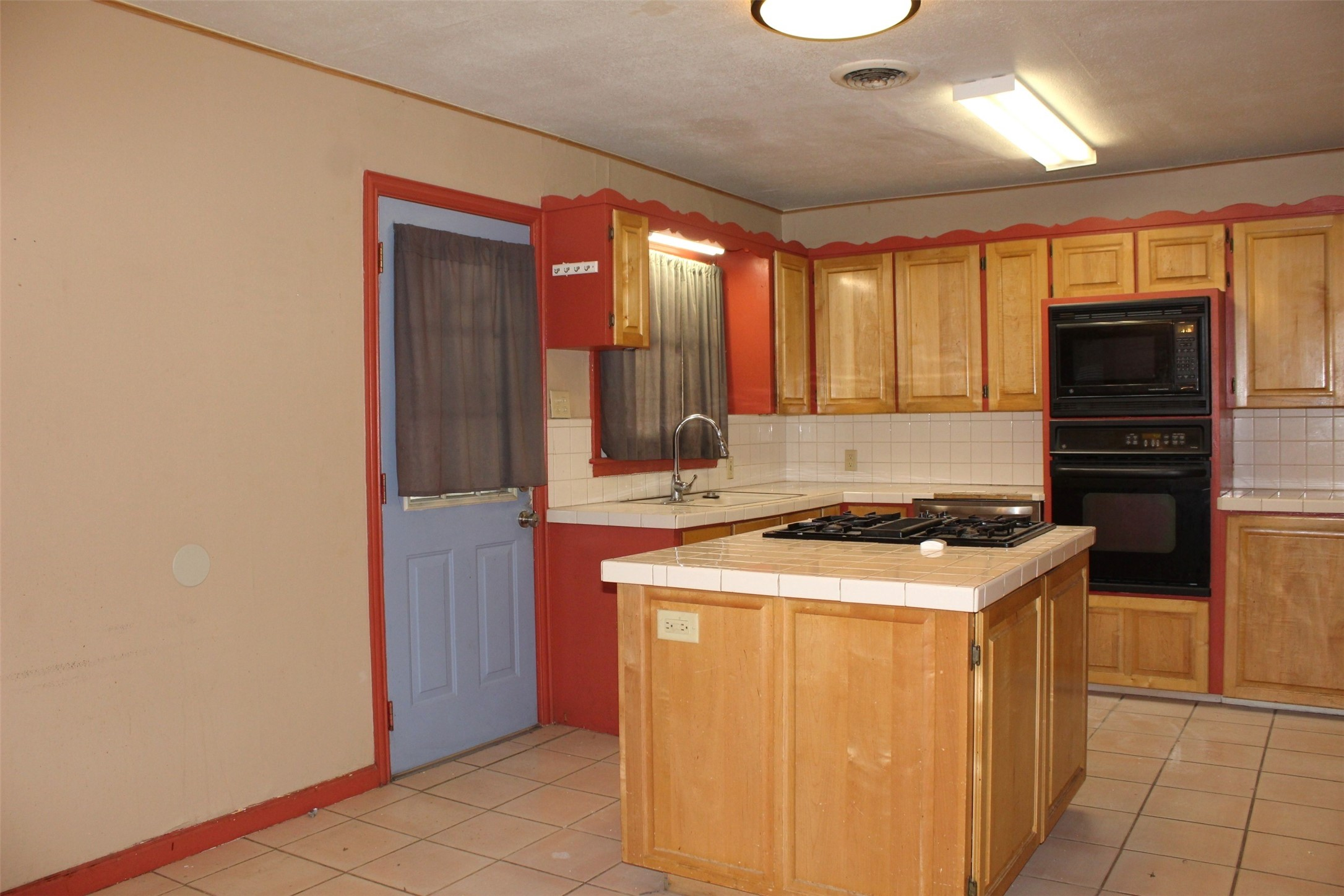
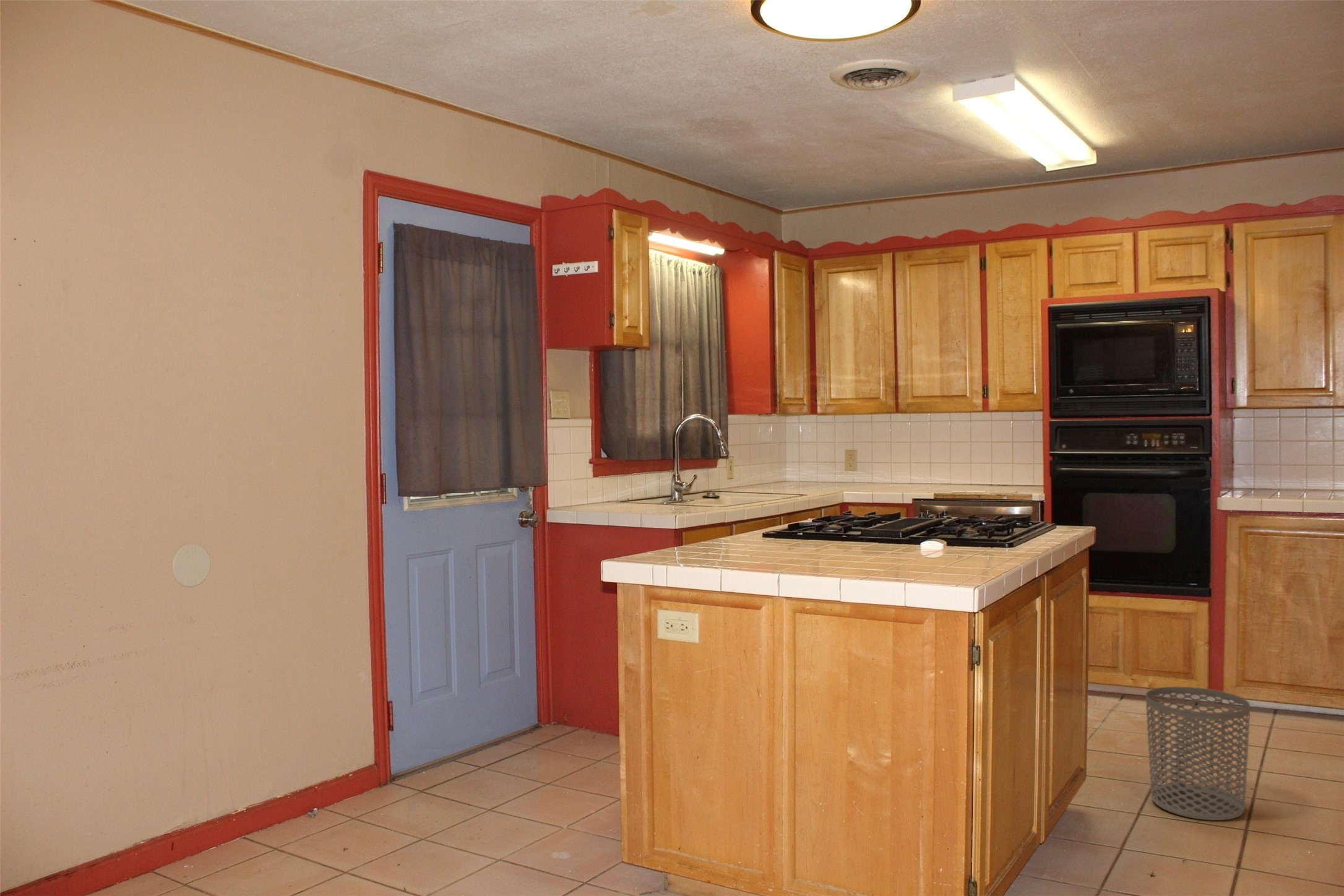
+ waste bin [1145,686,1251,821]
